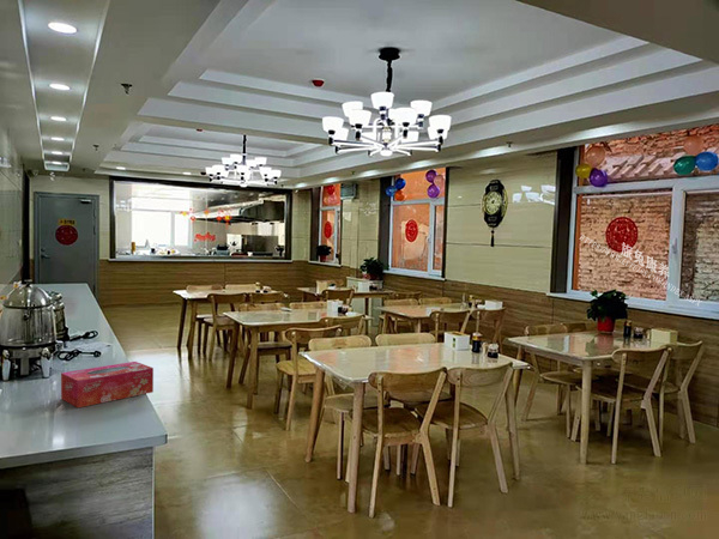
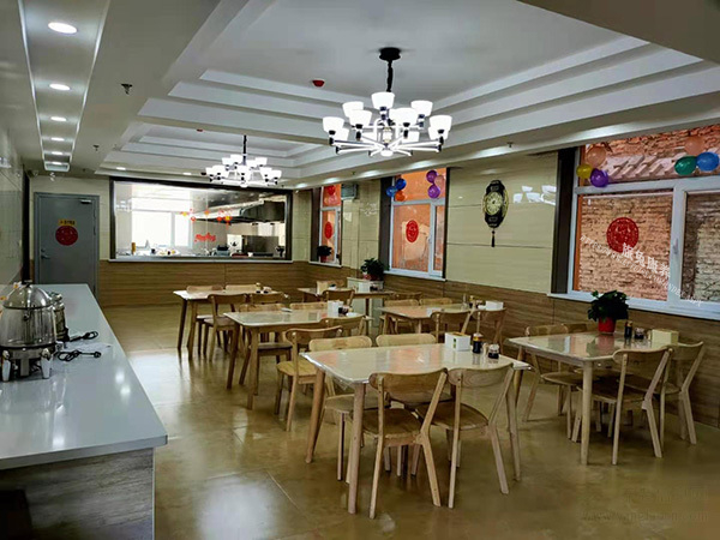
- tissue box [60,361,155,408]
